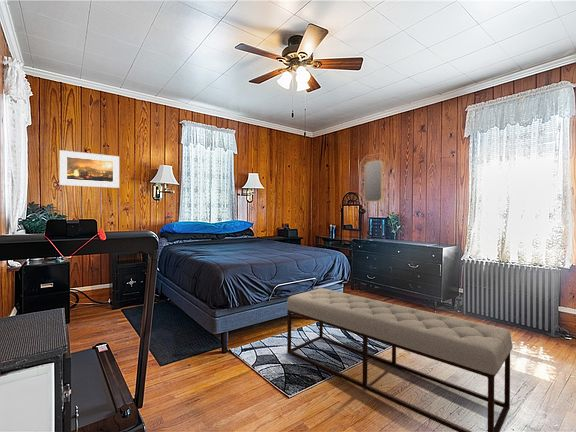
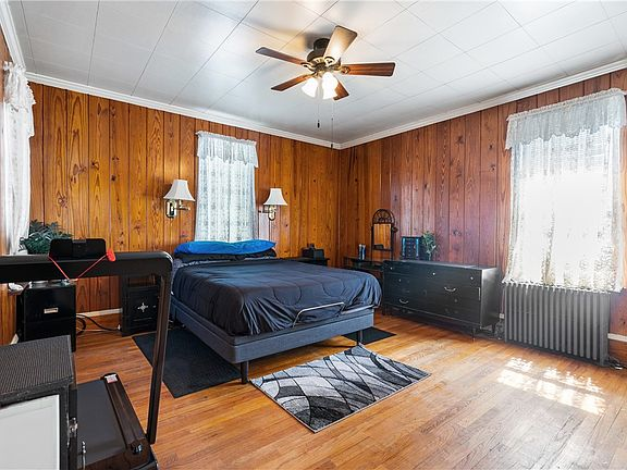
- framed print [59,149,120,189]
- home mirror [358,152,391,210]
- bench [286,287,514,432]
